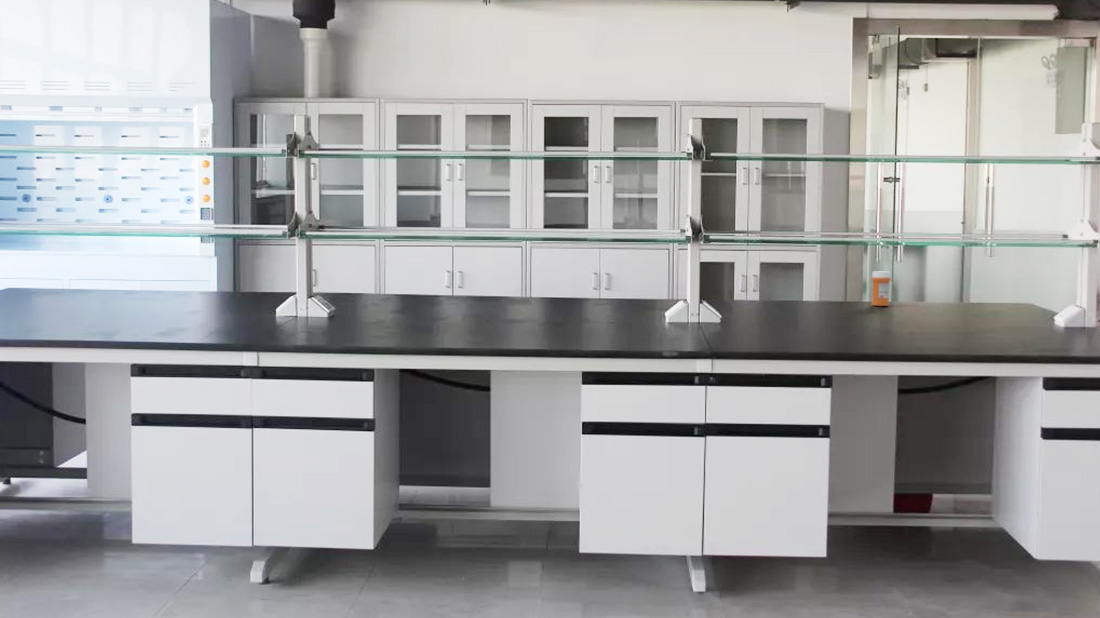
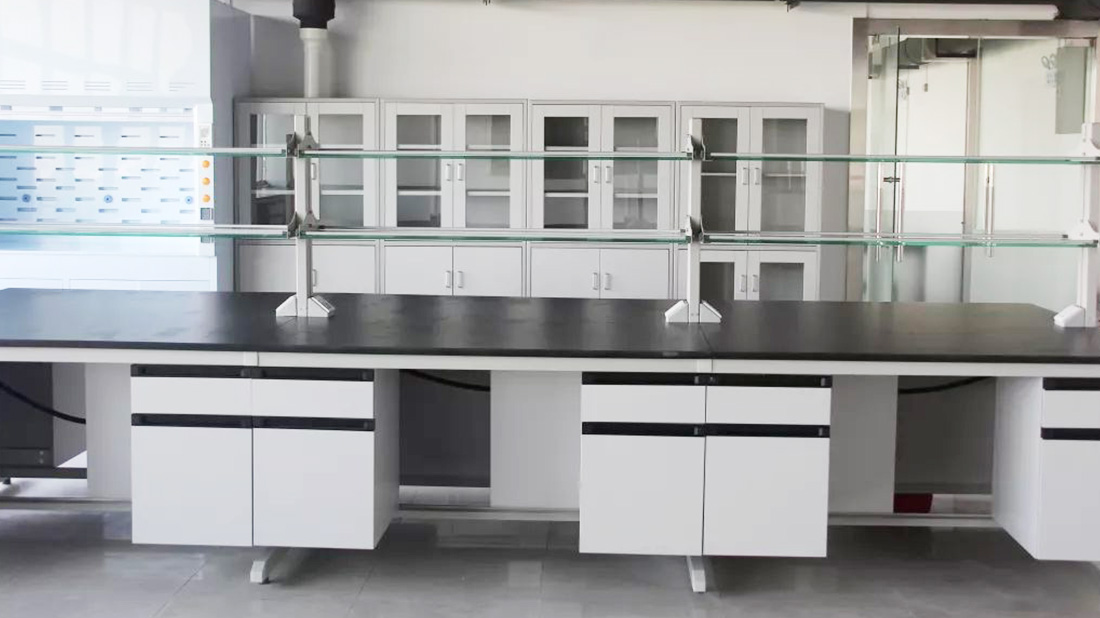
- medicine bottle [870,270,892,307]
